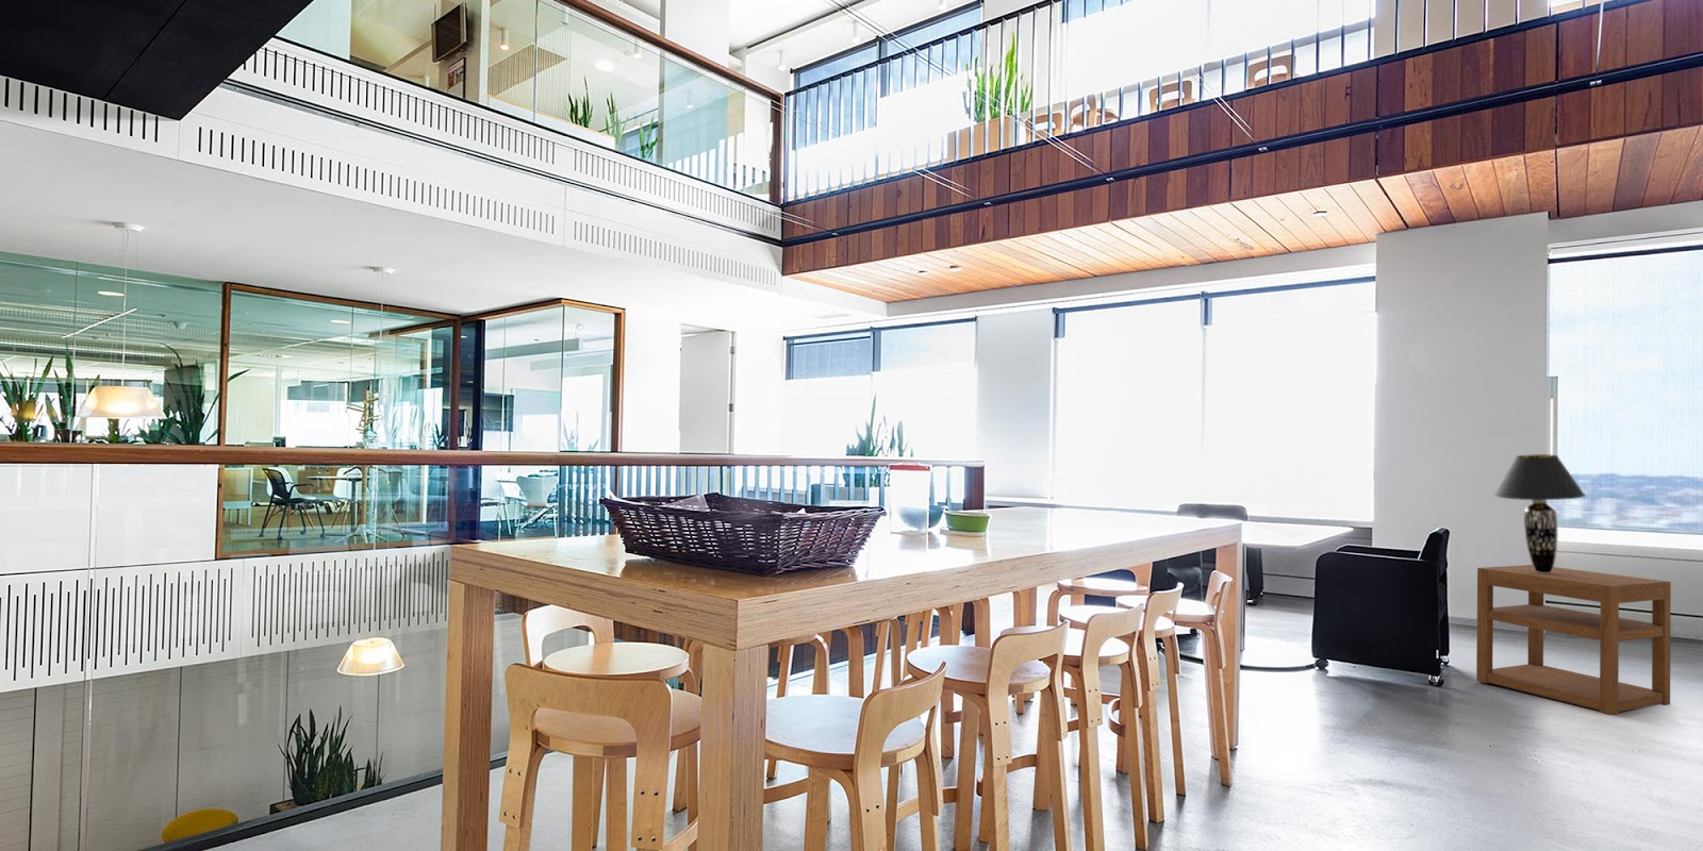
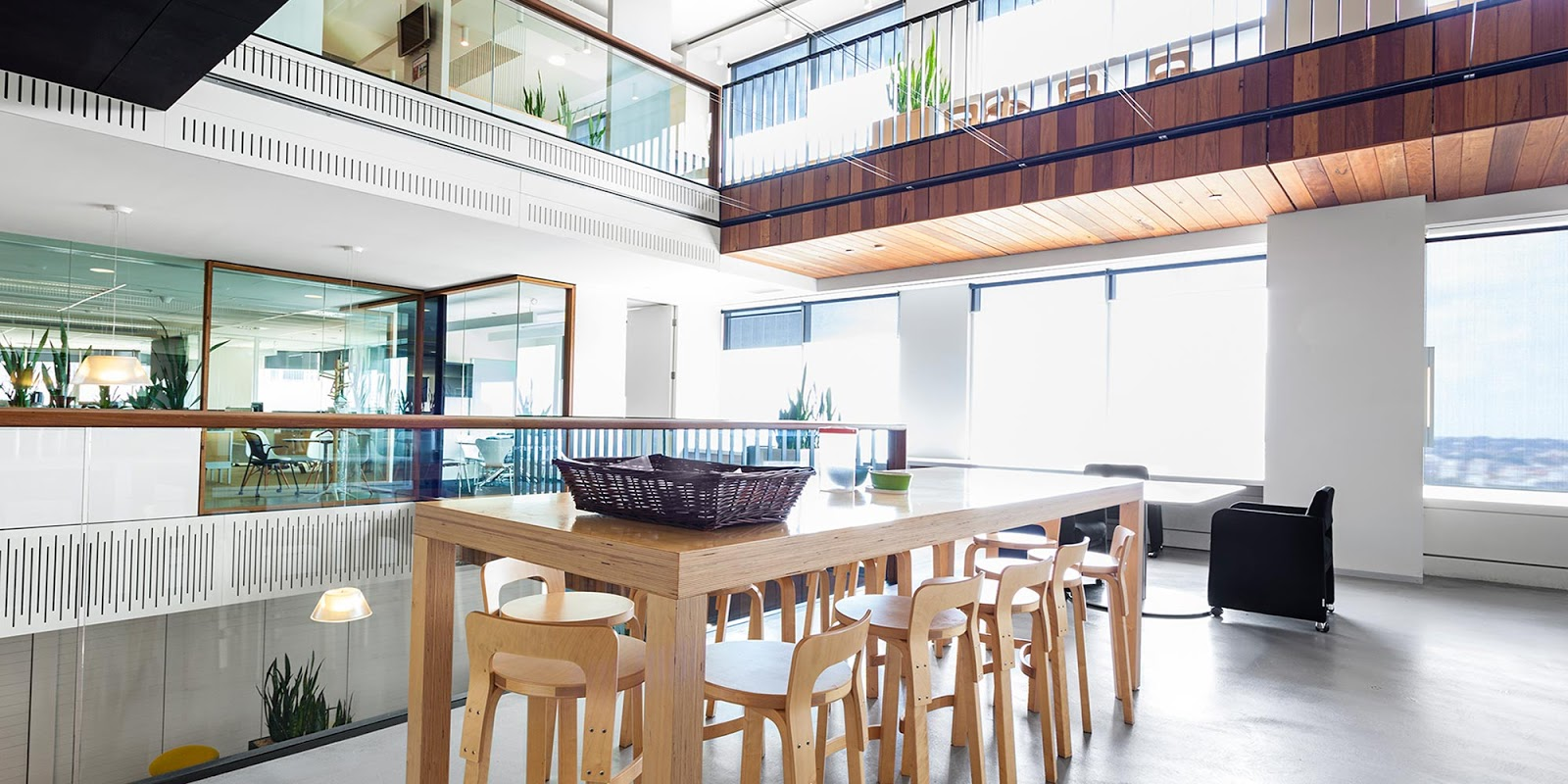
- table lamp [1493,453,1587,573]
- nightstand [1475,563,1673,716]
